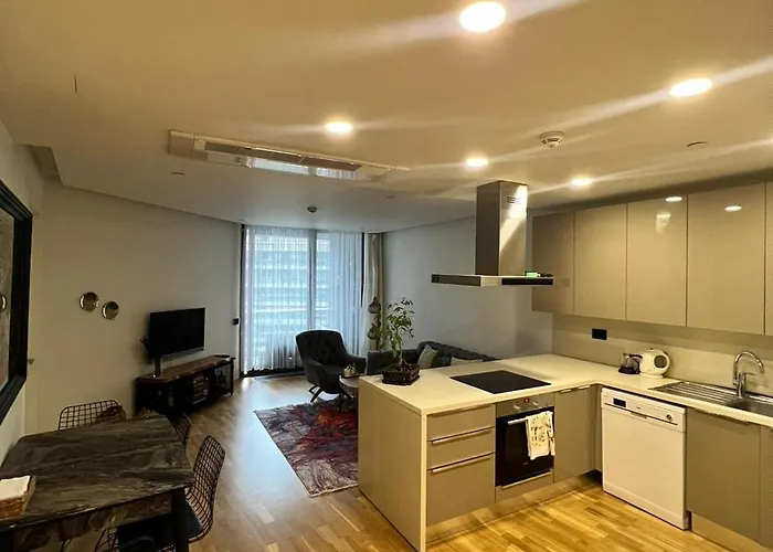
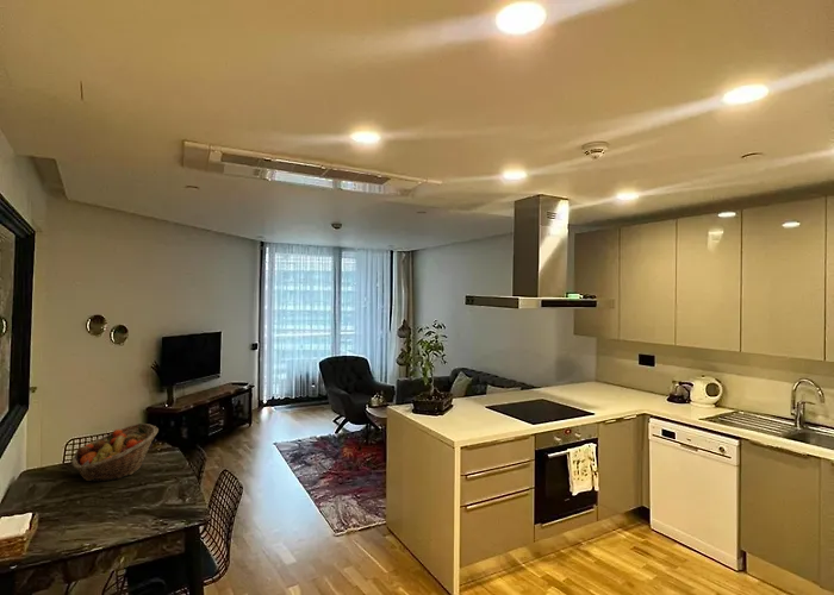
+ fruit basket [71,422,160,482]
